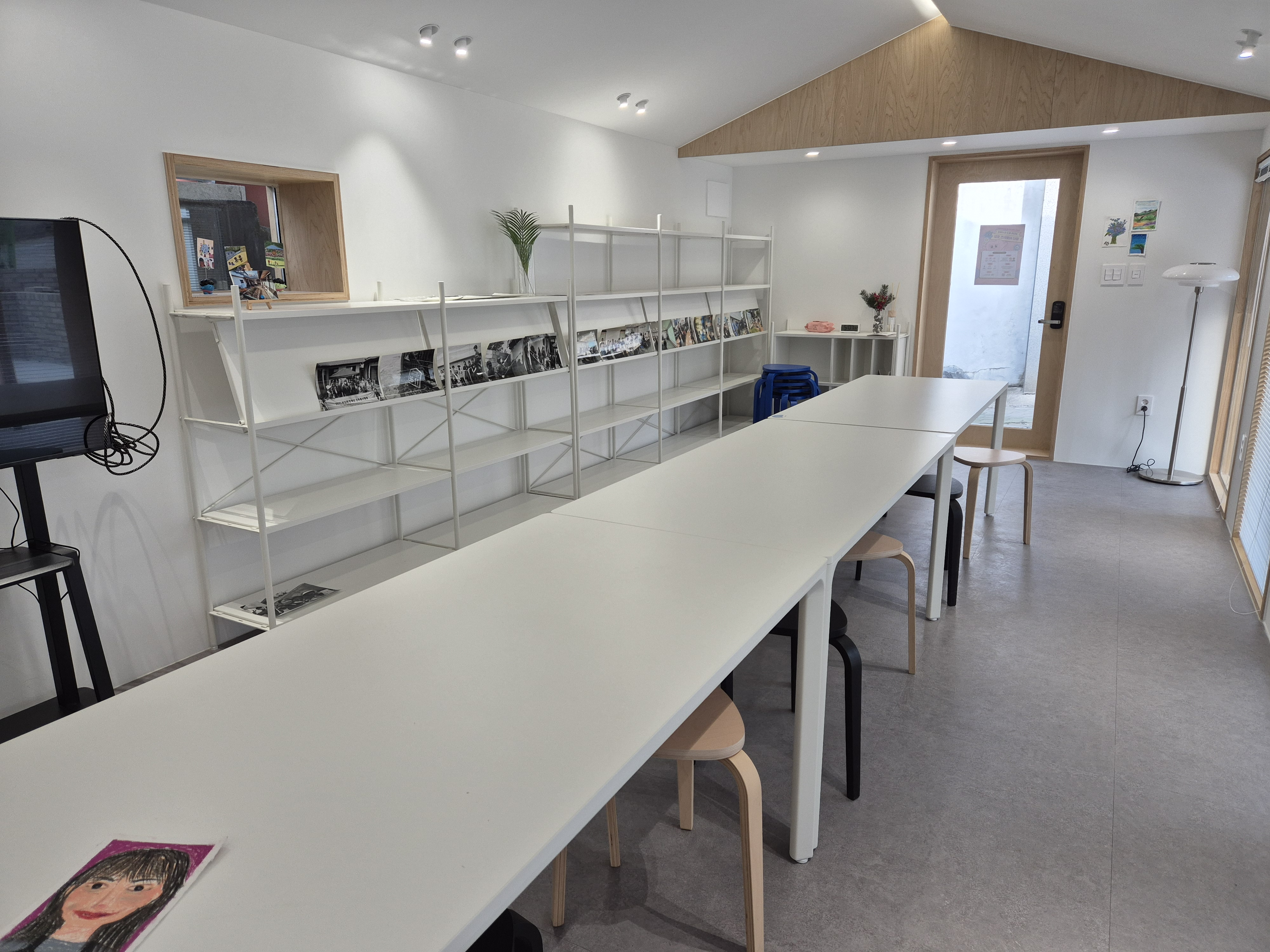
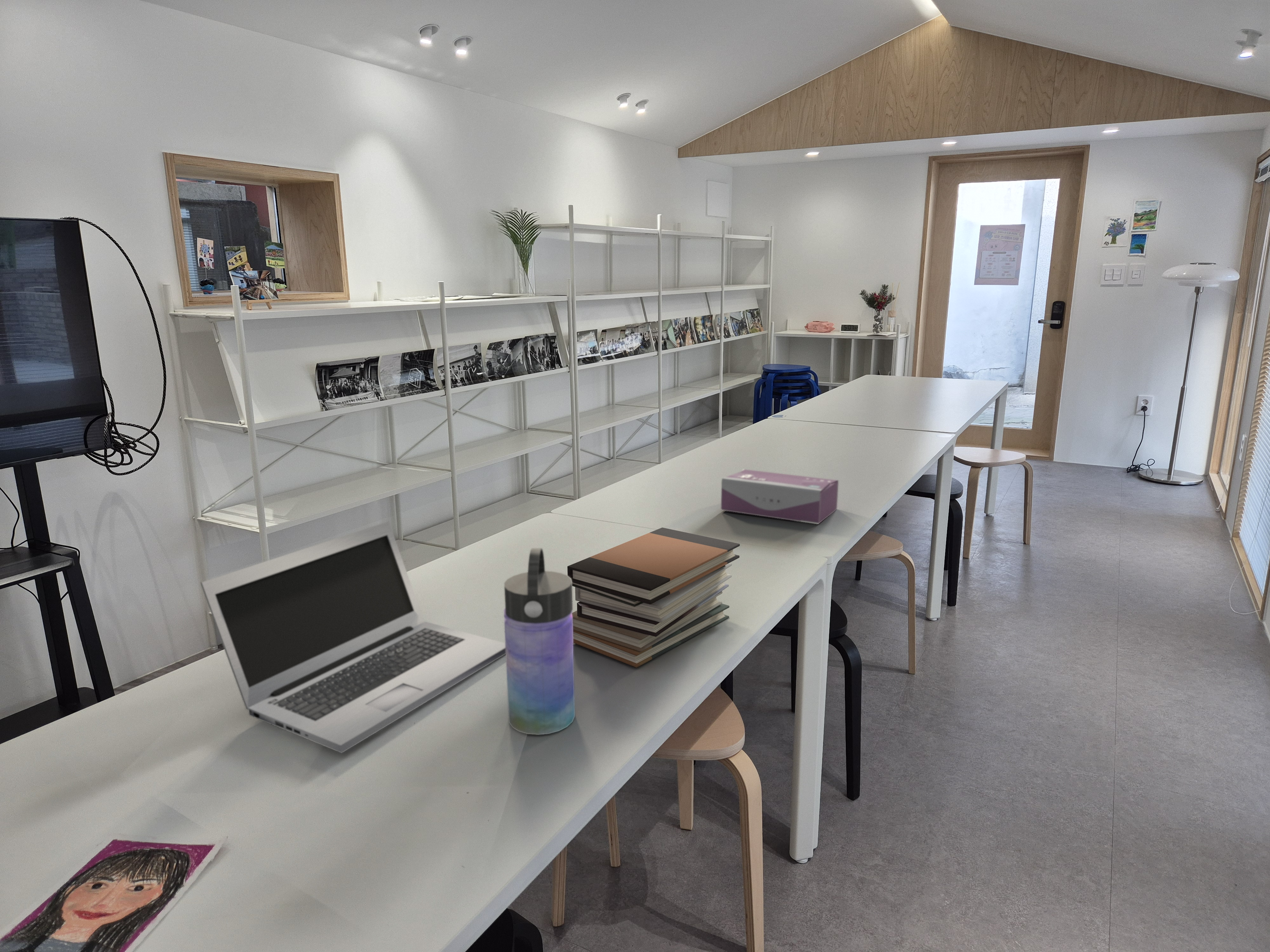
+ book stack [567,527,740,668]
+ tissue box [721,469,839,525]
+ laptop [200,521,506,754]
+ water bottle [504,548,575,735]
